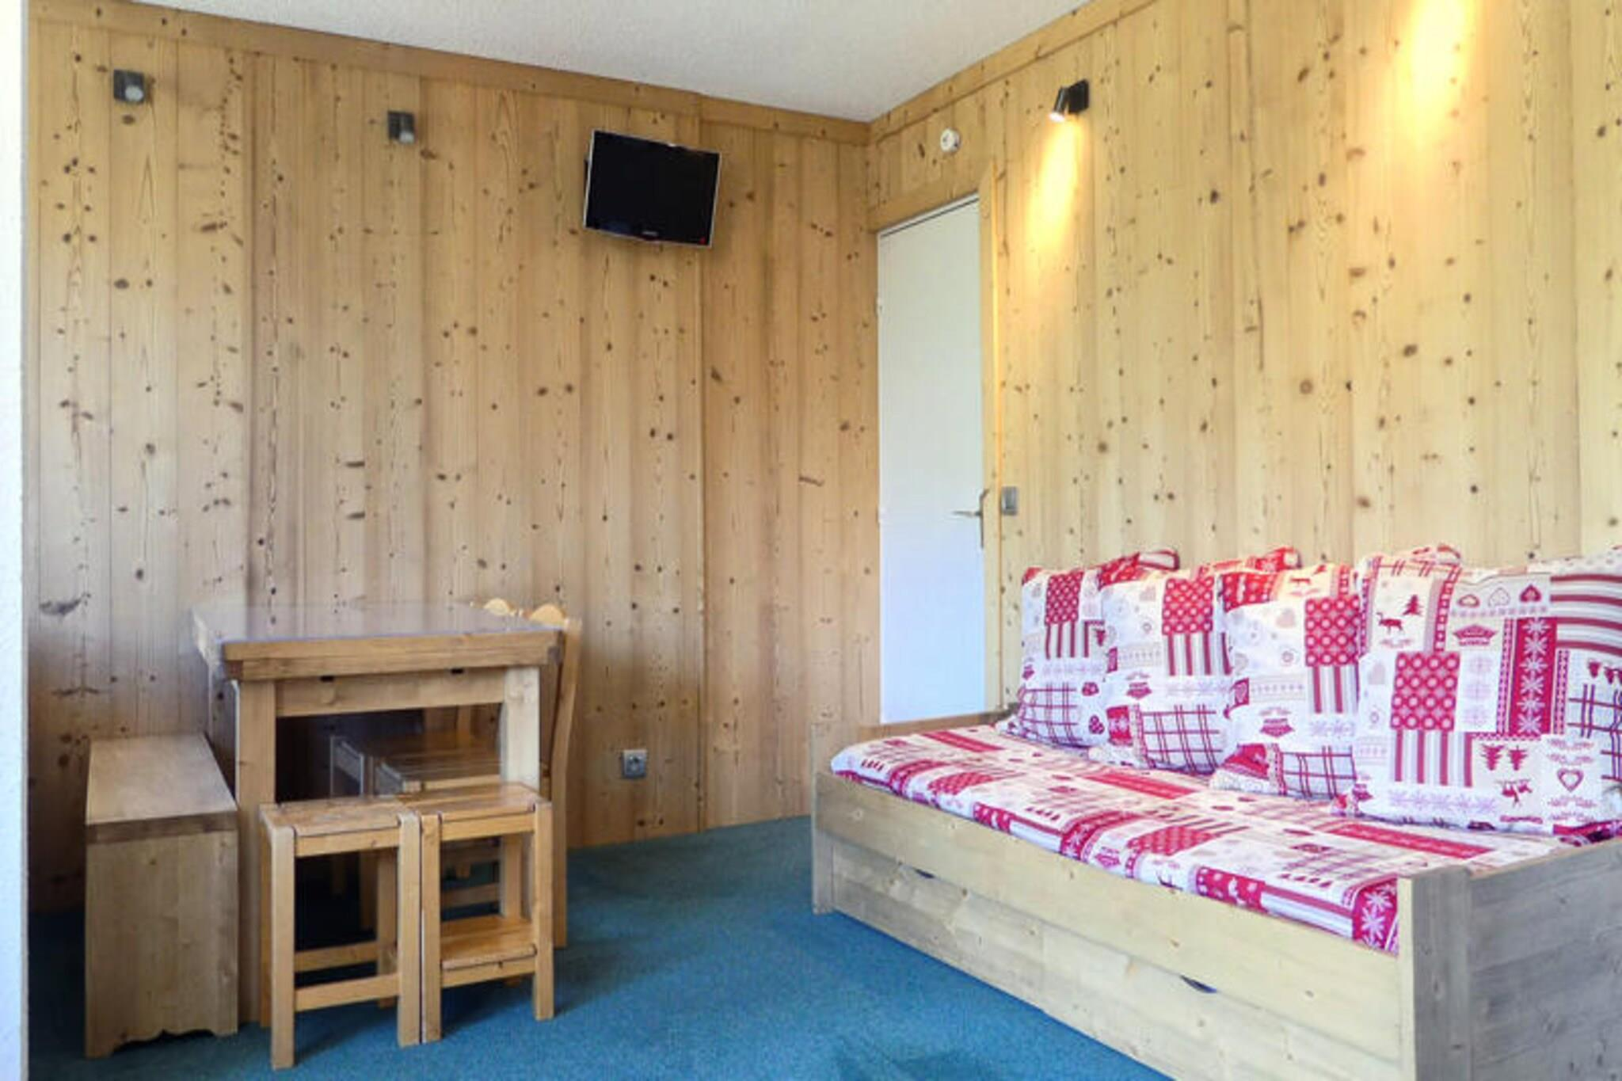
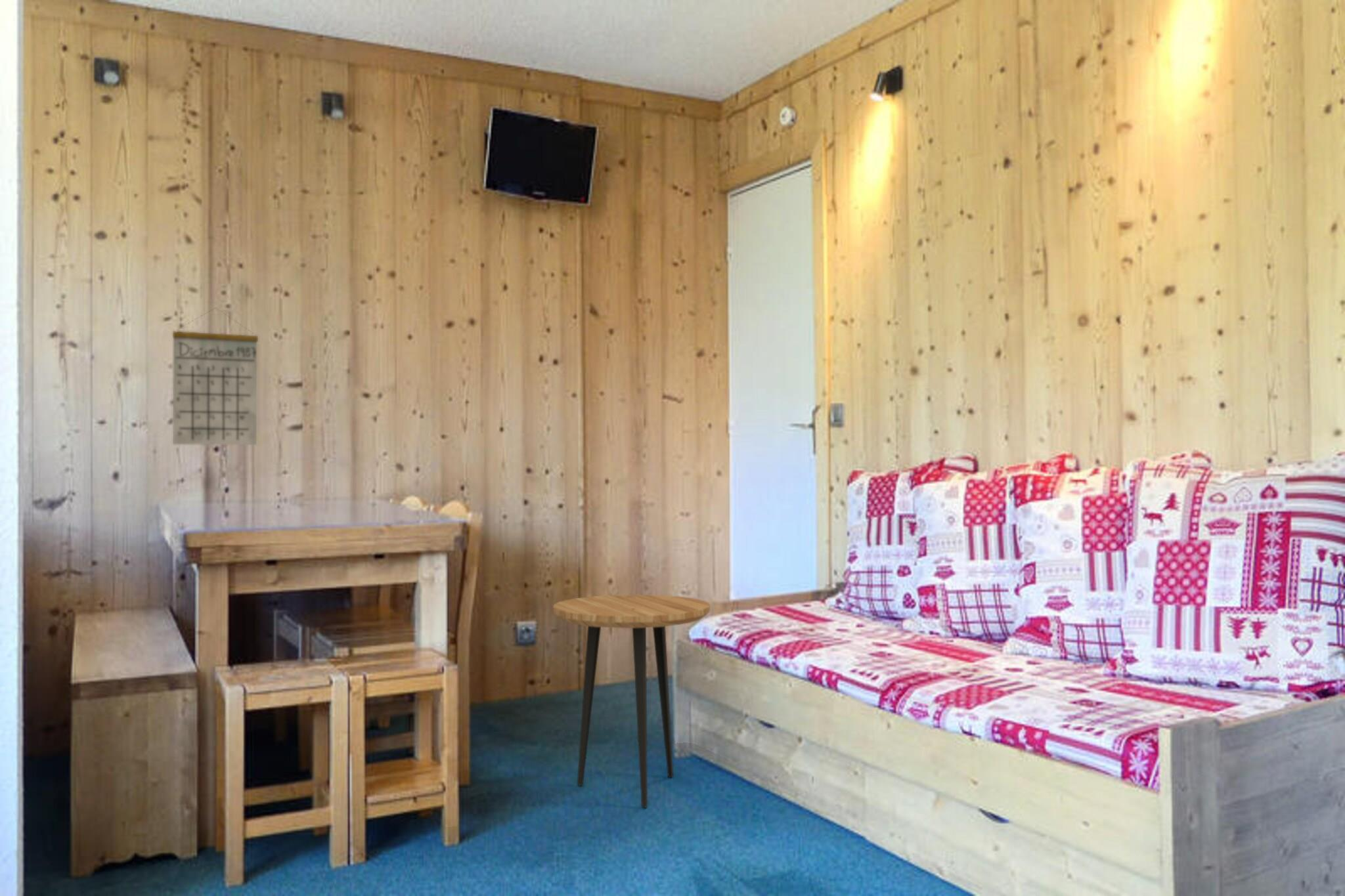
+ side table [552,594,711,809]
+ calendar [172,307,259,446]
